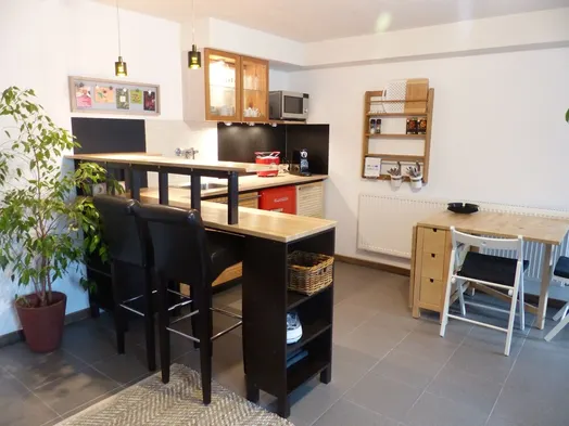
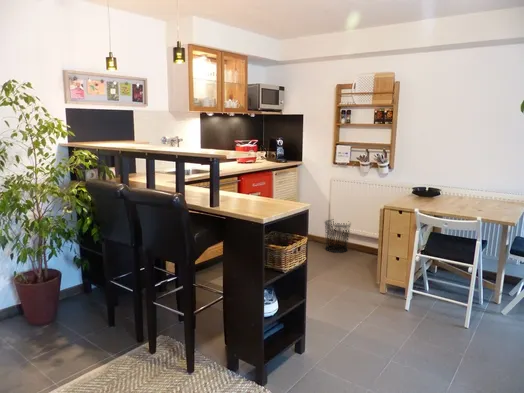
+ waste bin [323,219,352,254]
